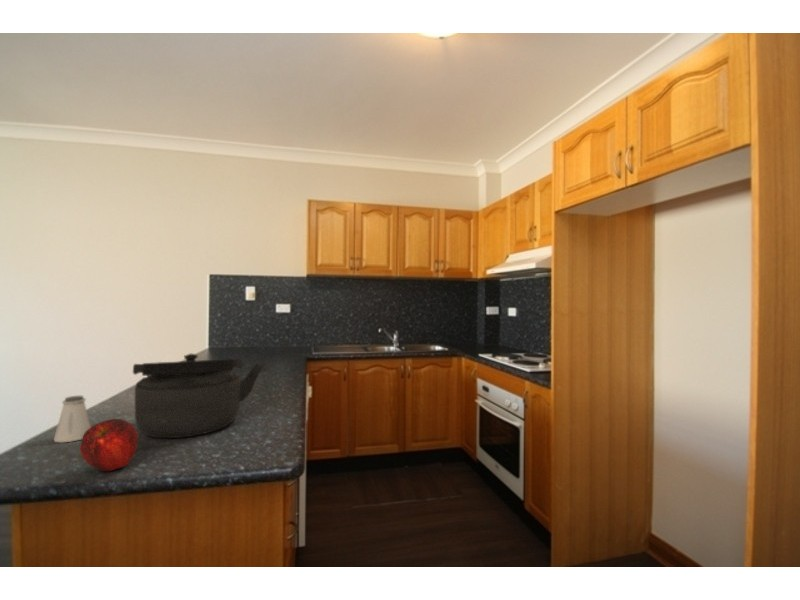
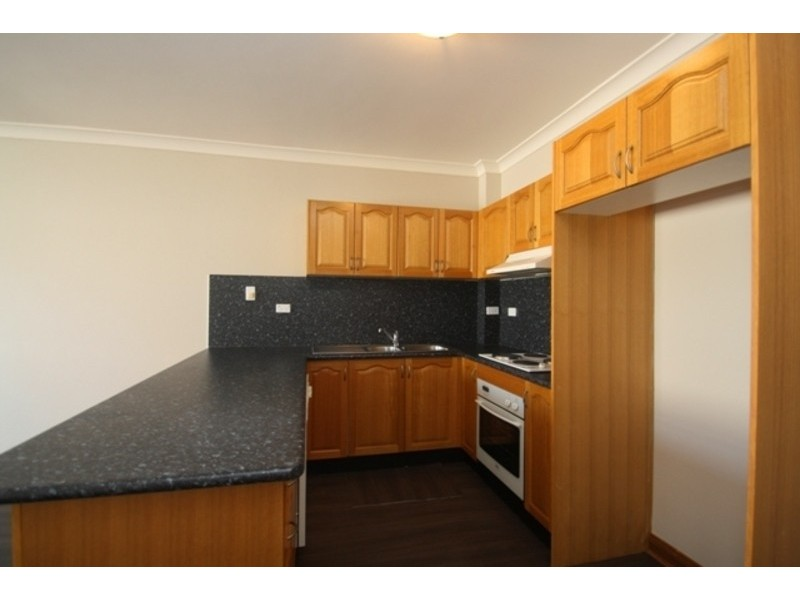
- saltshaker [53,395,91,444]
- kettle [132,353,267,439]
- apple [79,418,139,472]
